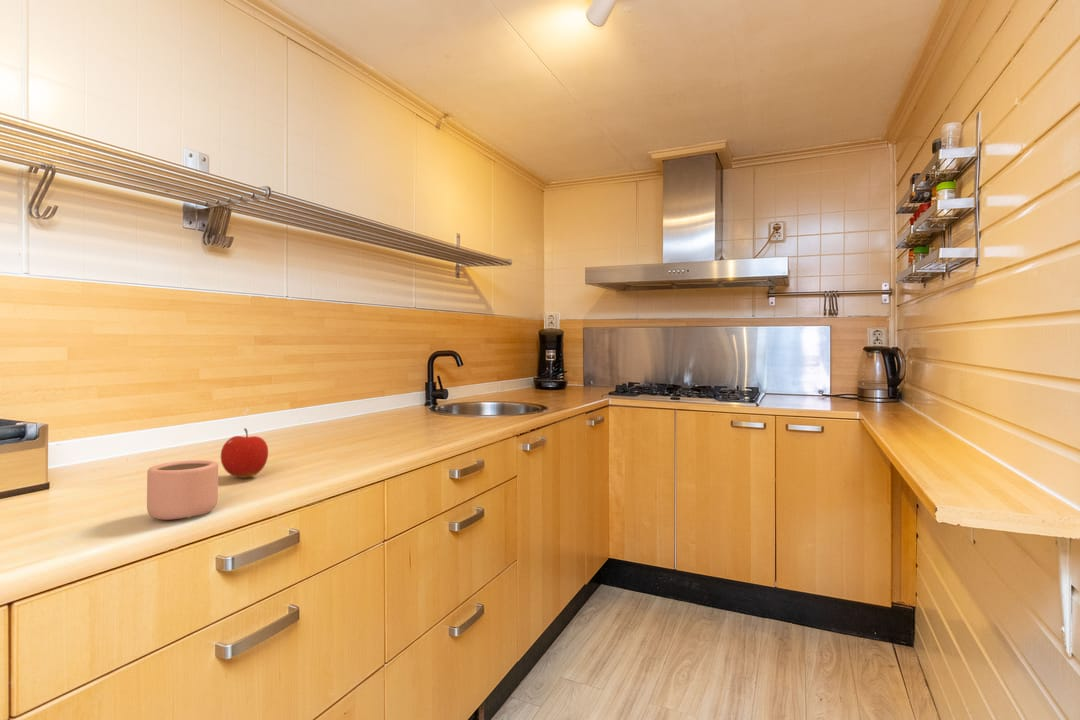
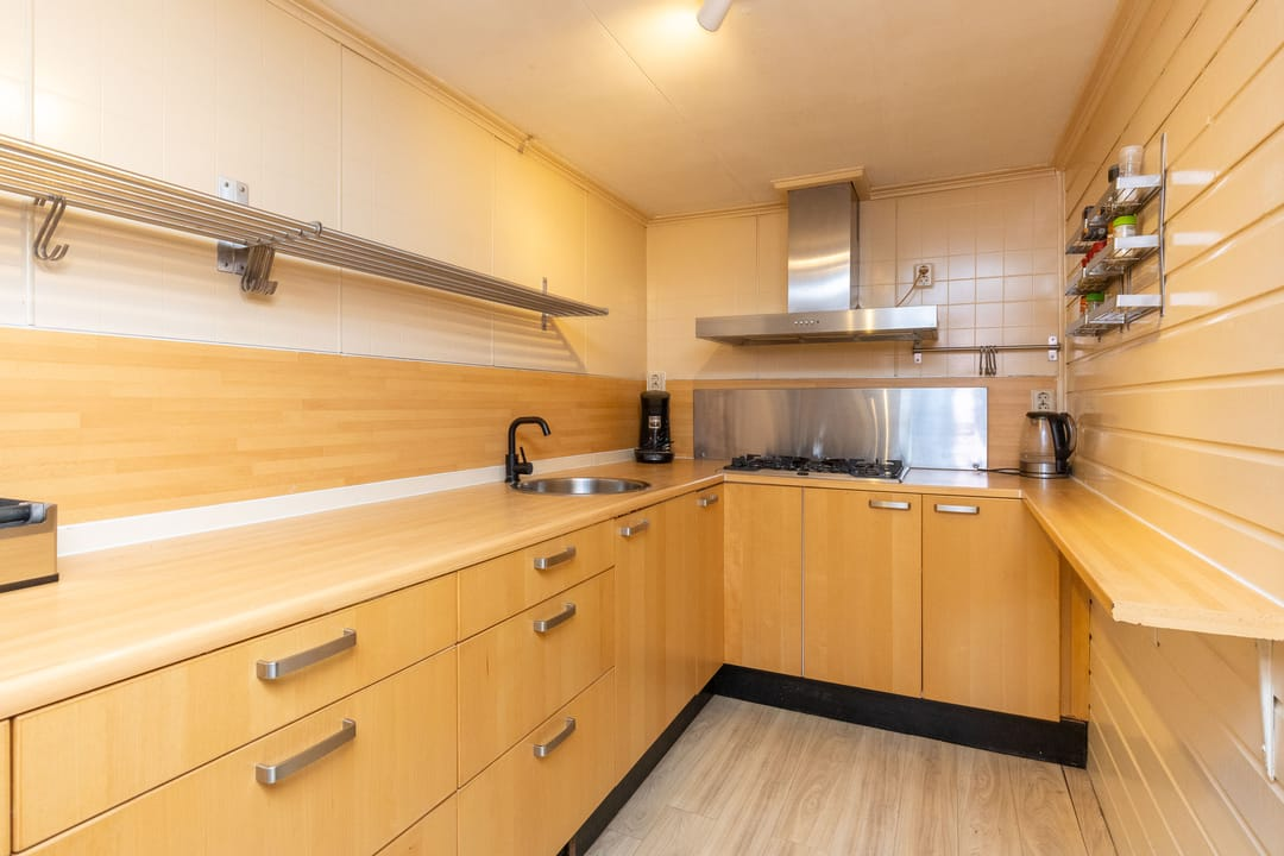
- mug [146,459,219,521]
- fruit [220,427,269,479]
